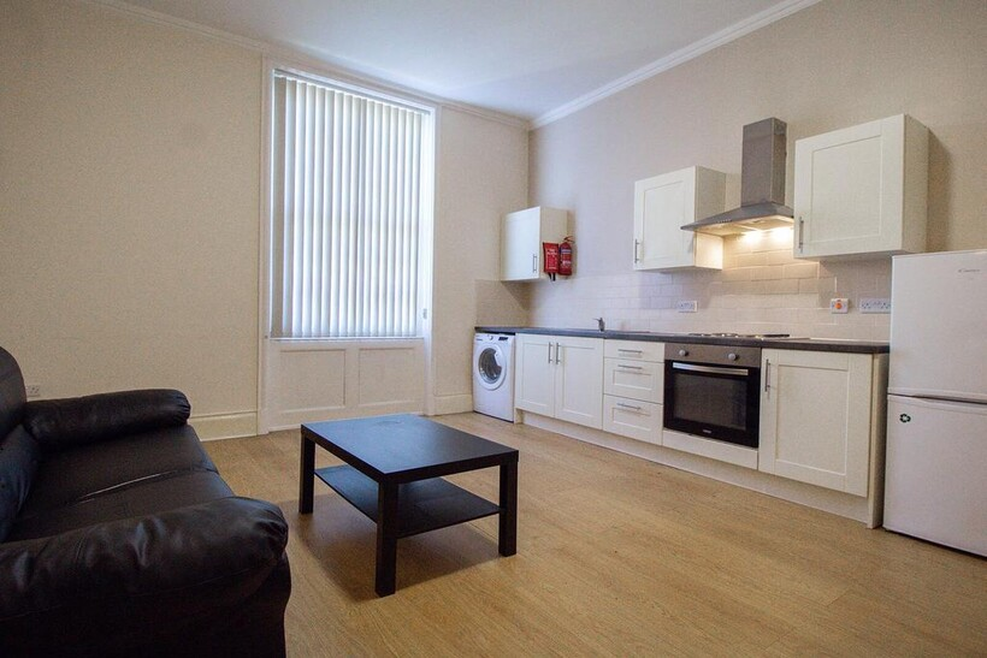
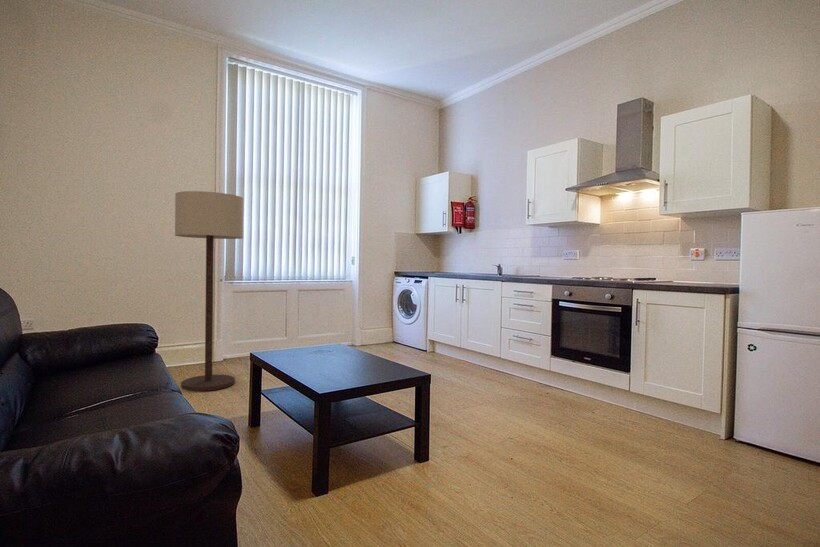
+ floor lamp [174,190,244,392]
